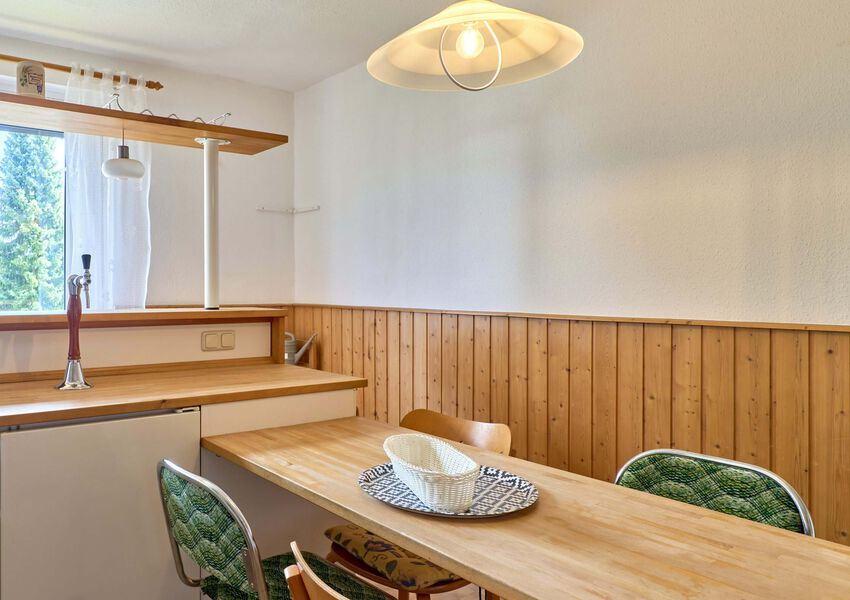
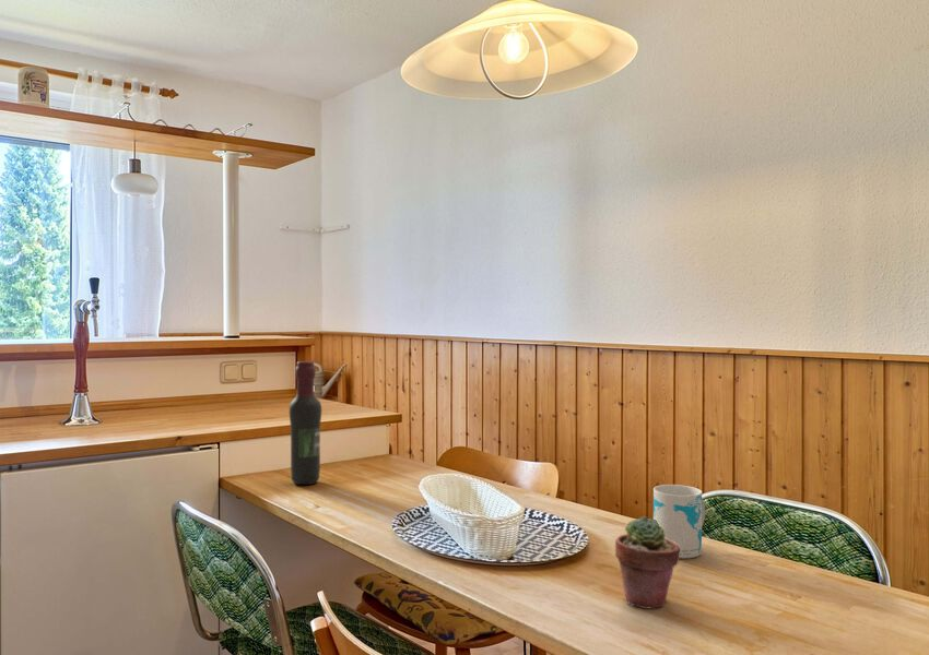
+ mug [652,484,706,559]
+ potted succulent [614,515,681,609]
+ wine bottle [289,360,322,486]
